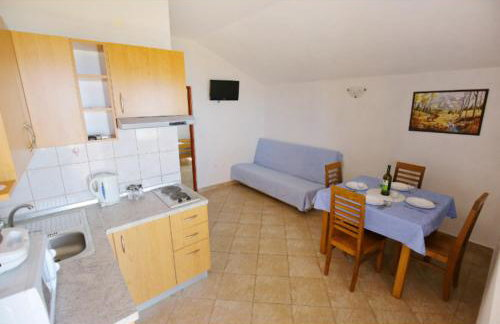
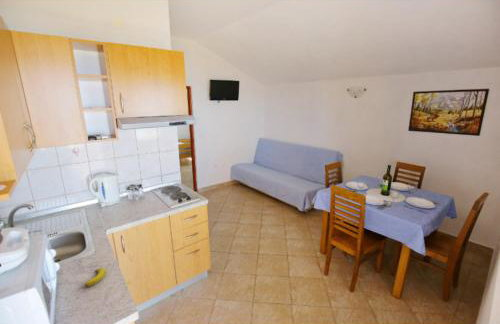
+ banana [84,267,107,288]
